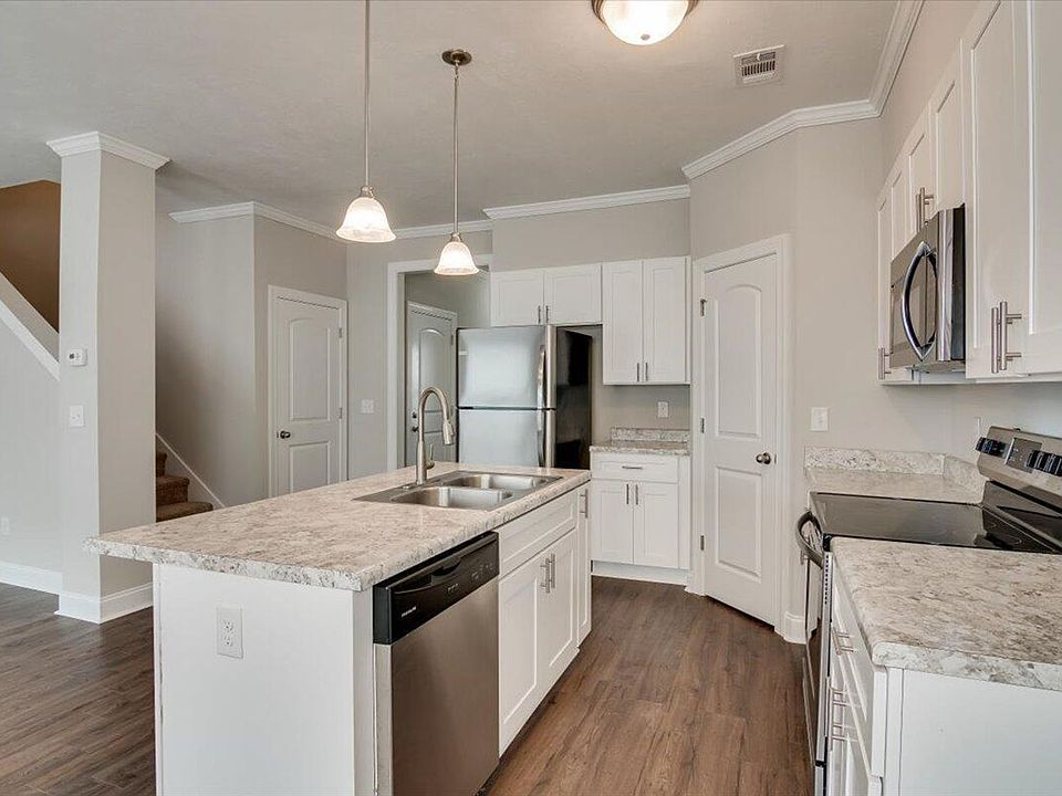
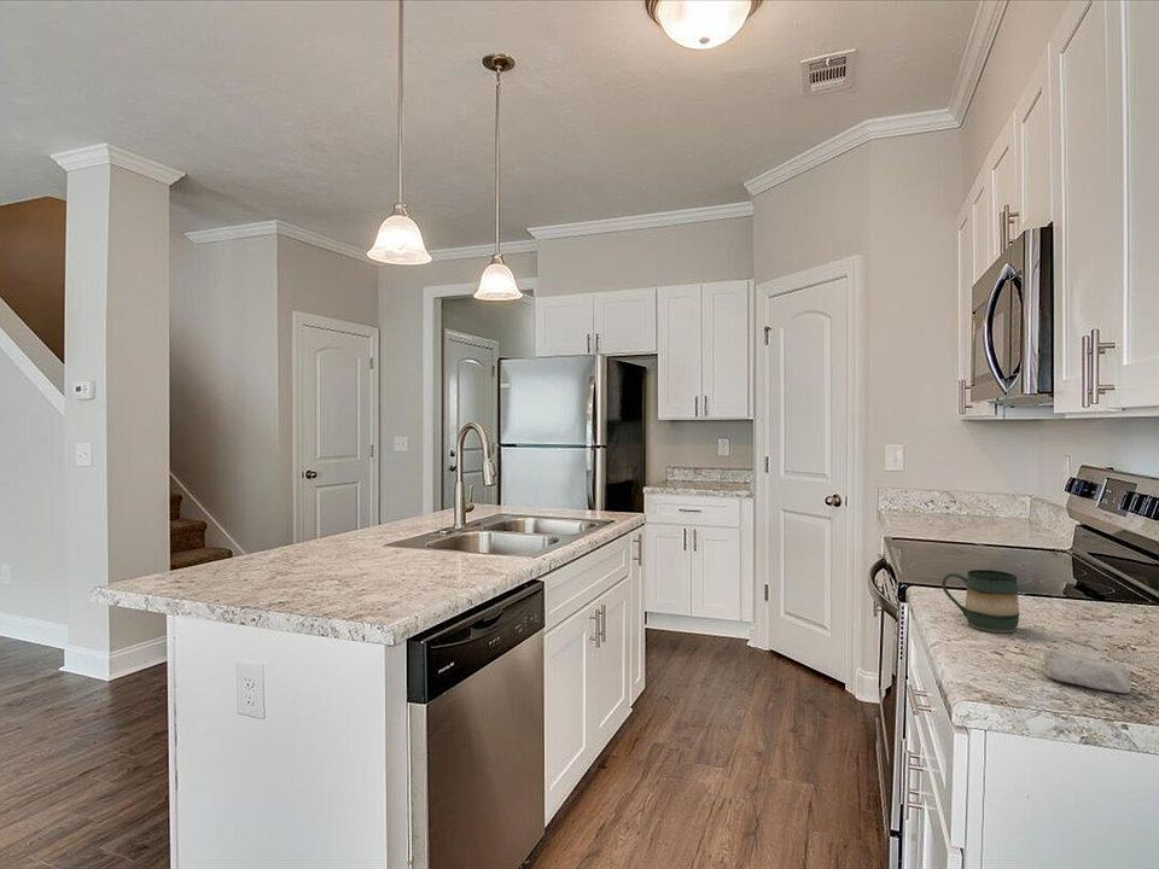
+ mug [940,568,1020,634]
+ soap bar [1042,647,1131,694]
